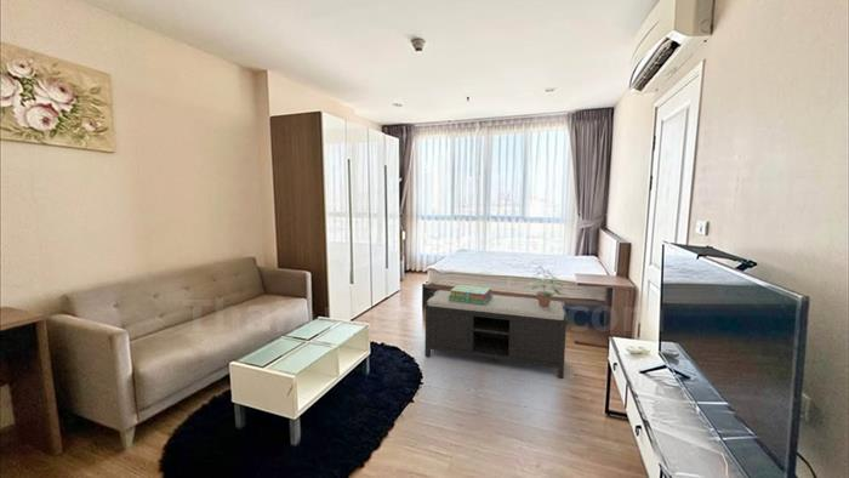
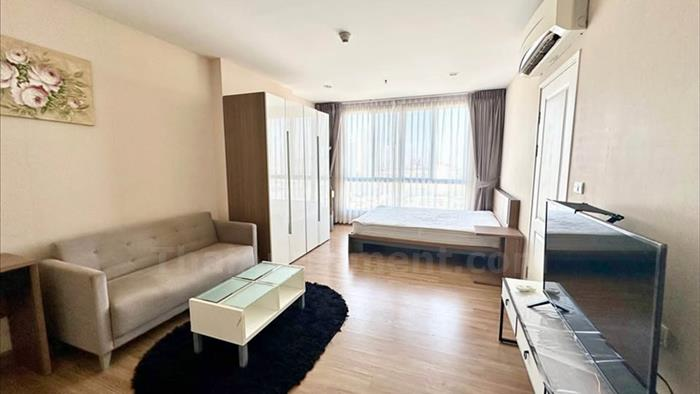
- stack of books [449,284,494,305]
- potted plant [523,264,566,307]
- bench [423,289,569,380]
